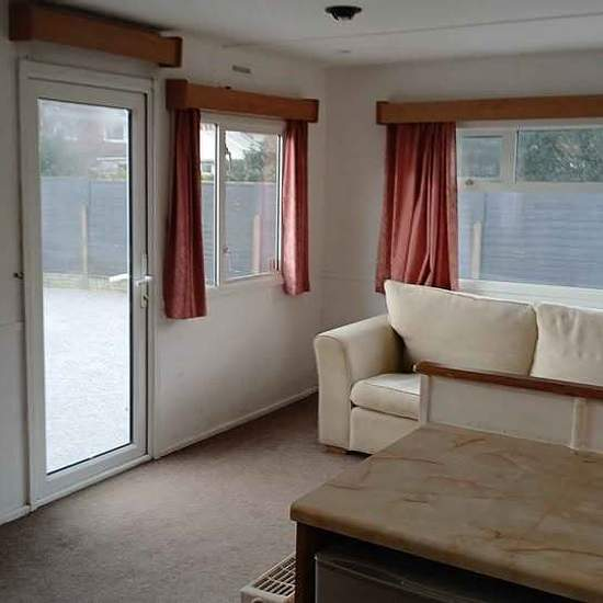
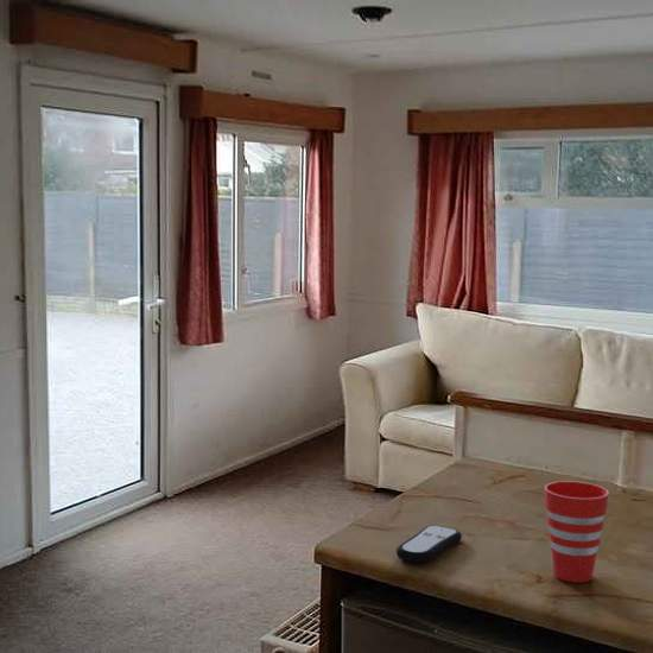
+ remote control [395,524,463,564]
+ cup [544,480,609,584]
